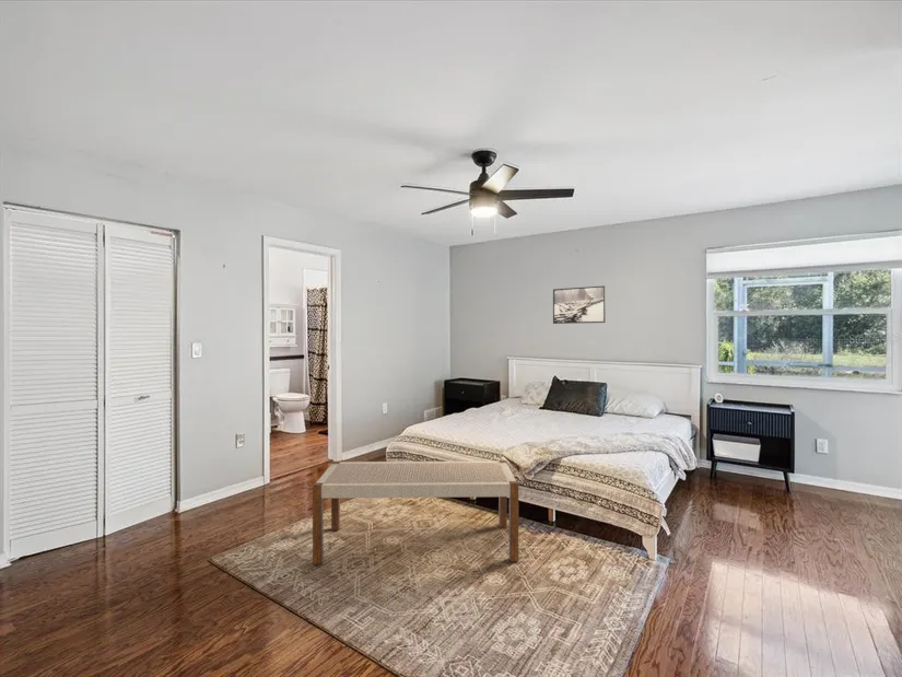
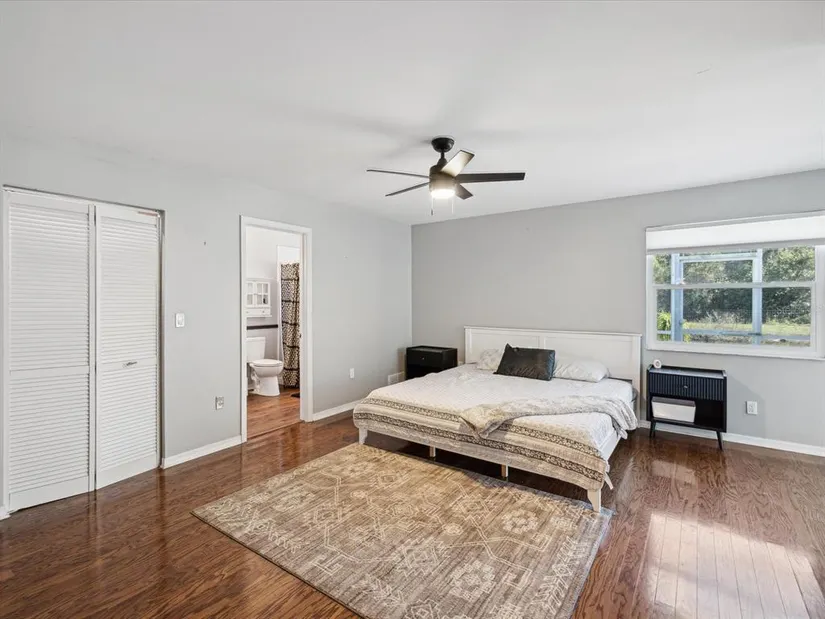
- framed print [552,284,607,325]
- bench [312,459,519,565]
